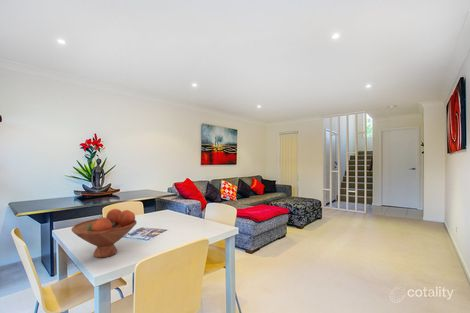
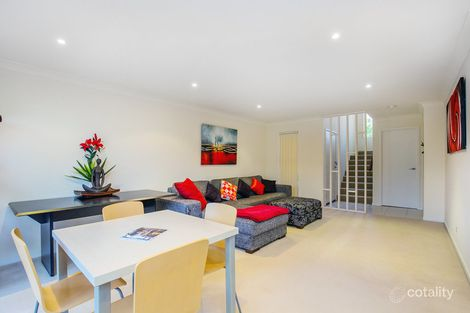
- fruit bowl [70,208,138,259]
